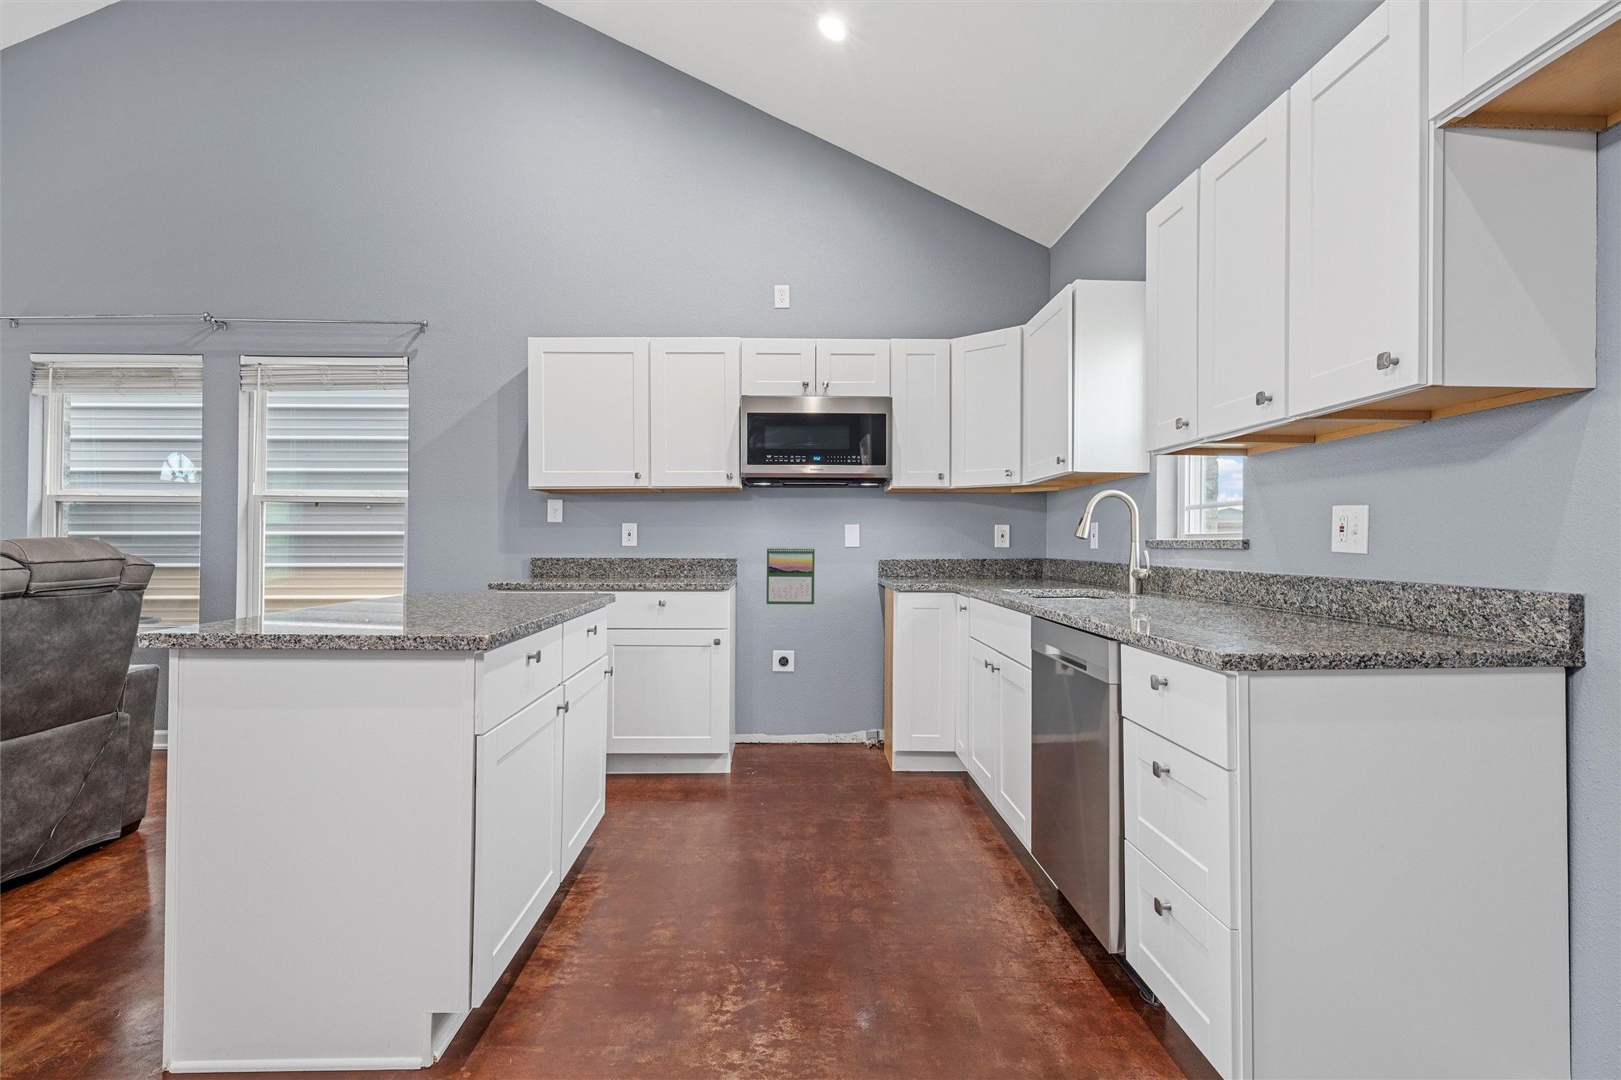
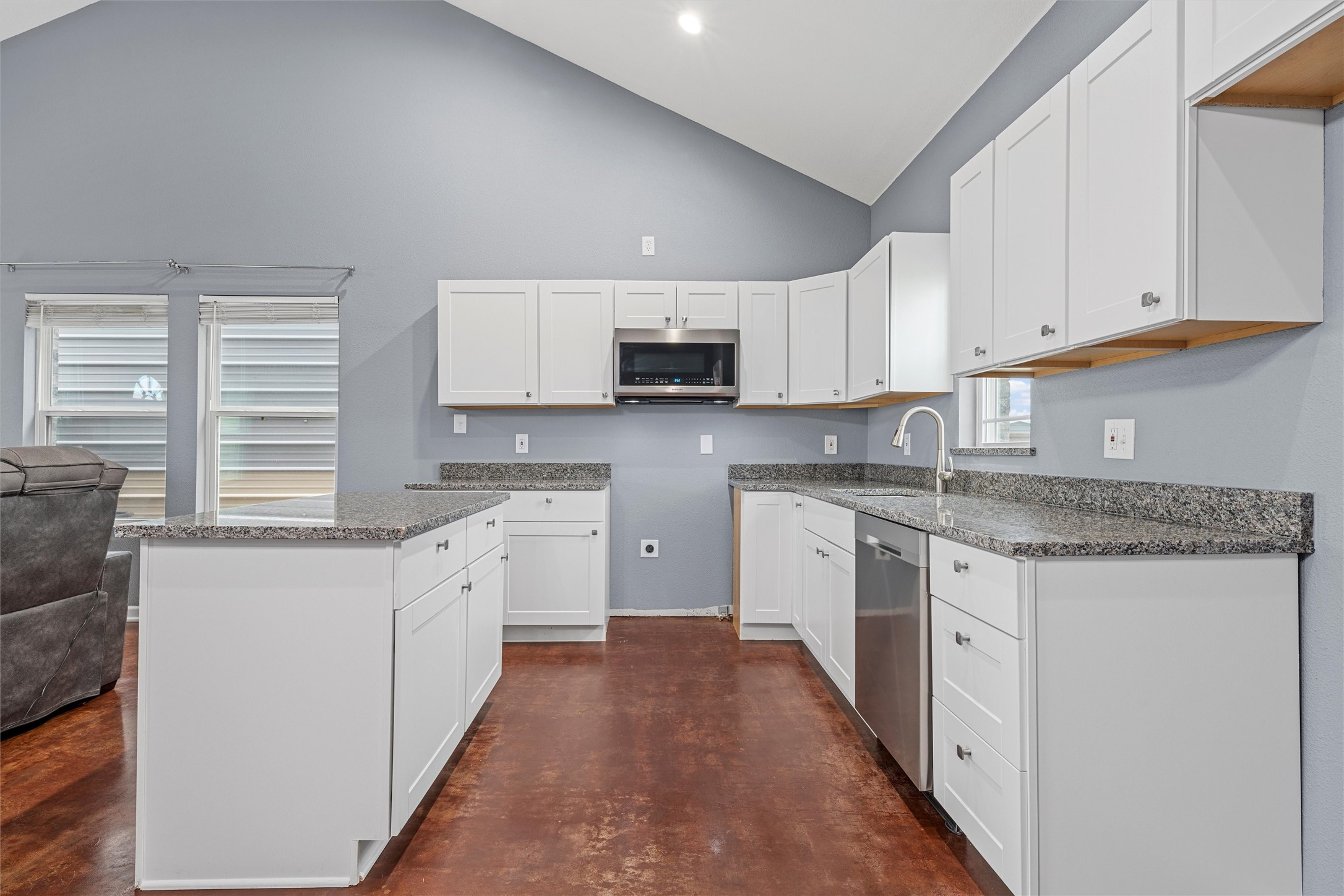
- calendar [766,545,815,605]
